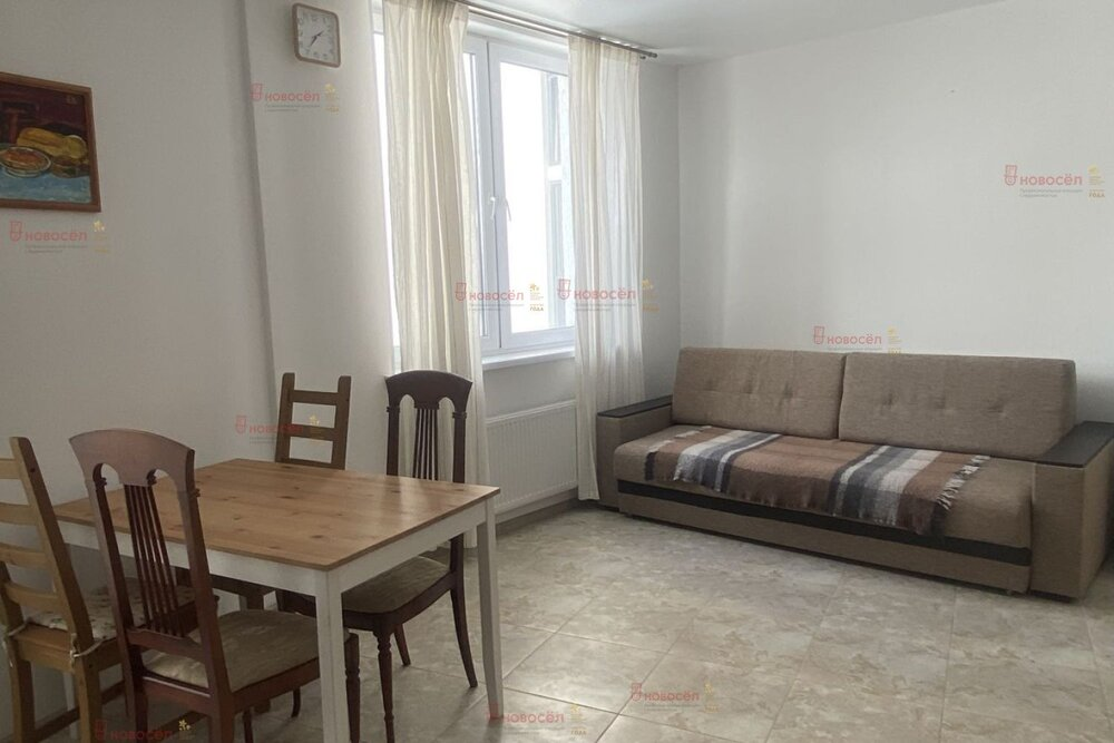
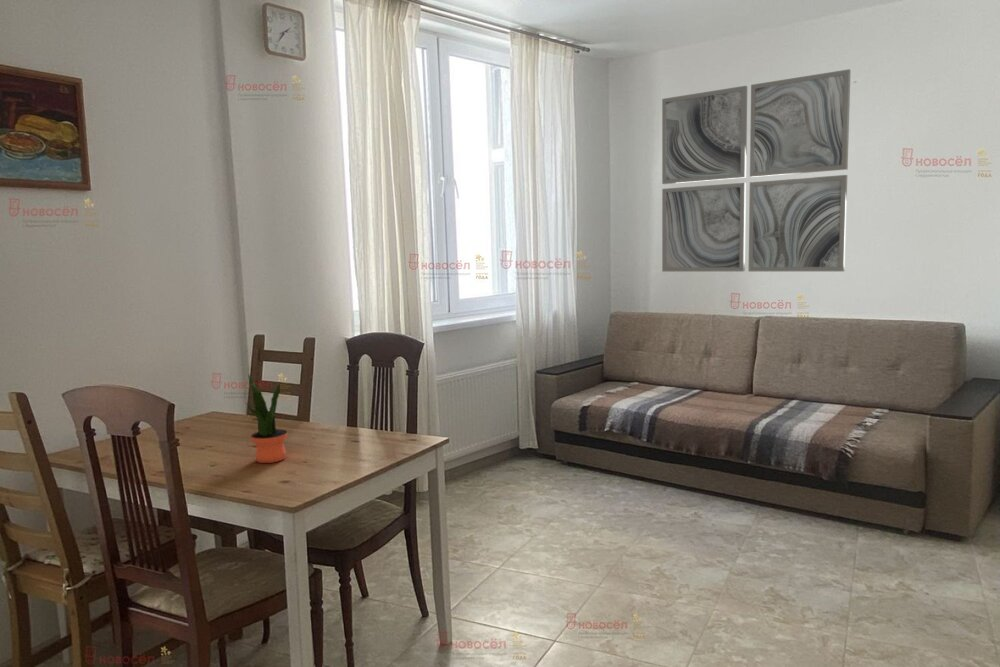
+ potted plant [245,374,288,464]
+ wall art [661,68,852,273]
